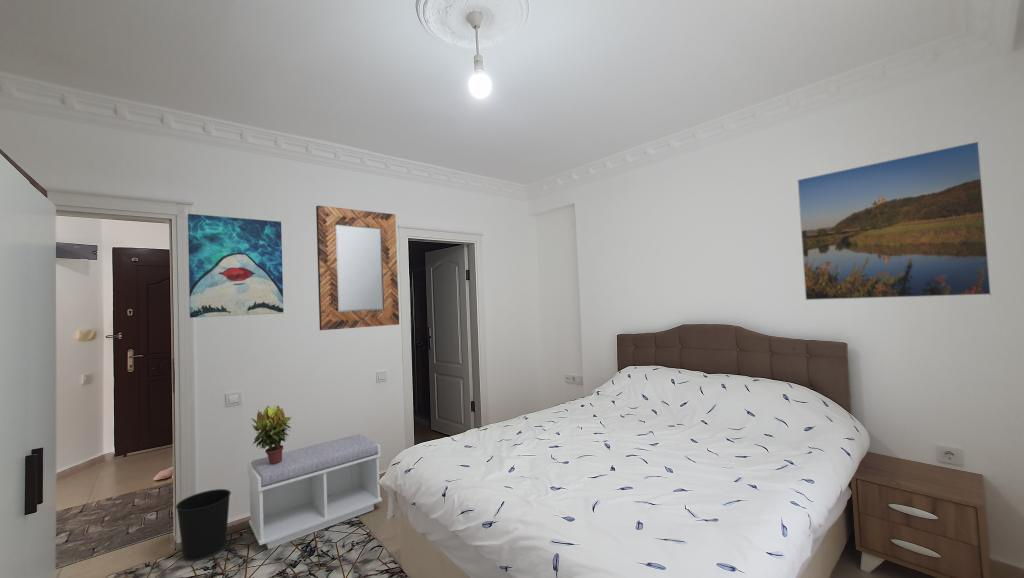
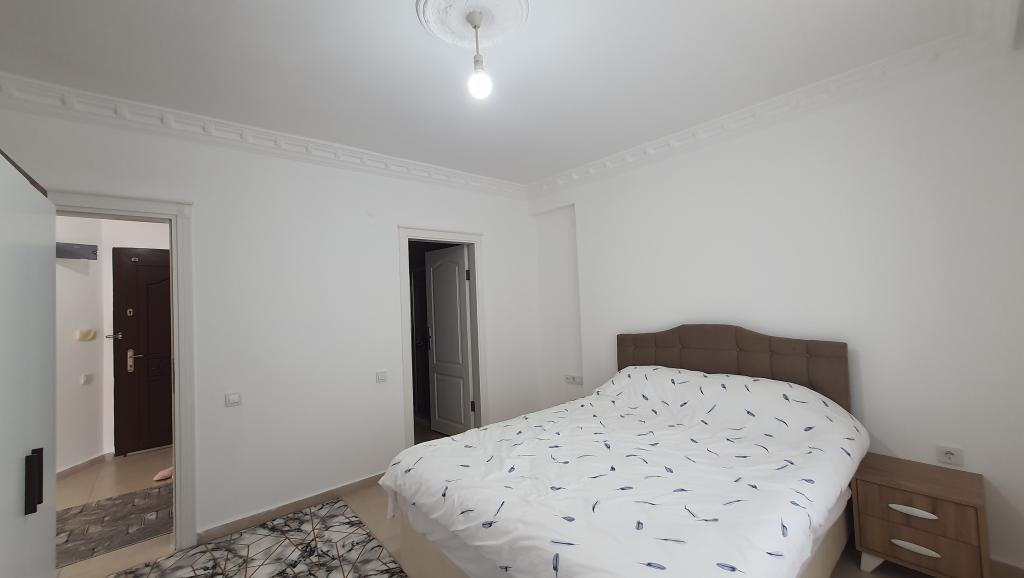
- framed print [797,140,992,301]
- wall art [187,213,285,319]
- bench [246,433,383,550]
- potted plant [250,404,292,464]
- wastebasket [175,488,232,563]
- home mirror [315,205,400,331]
